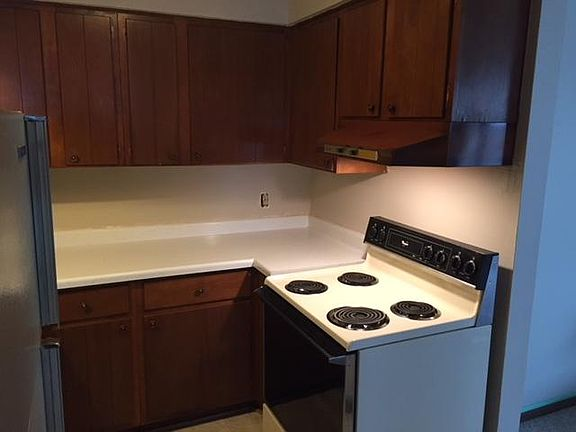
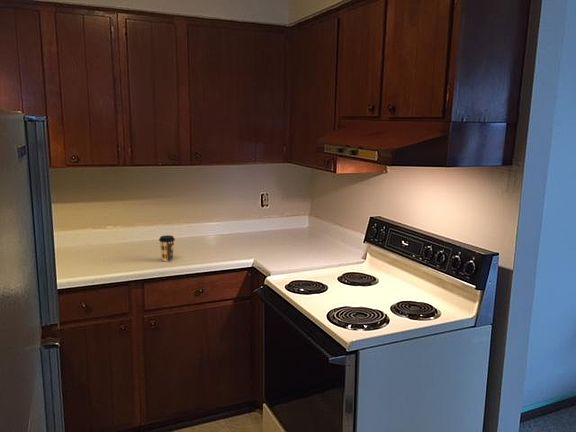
+ coffee cup [158,234,176,263]
